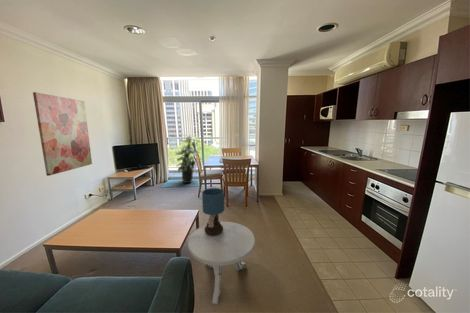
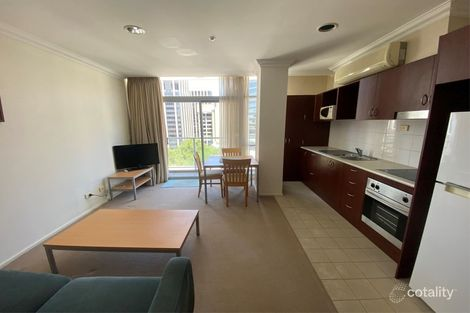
- wall art [32,91,93,177]
- side table [187,221,256,305]
- table lamp [201,187,225,236]
- indoor plant [175,133,203,184]
